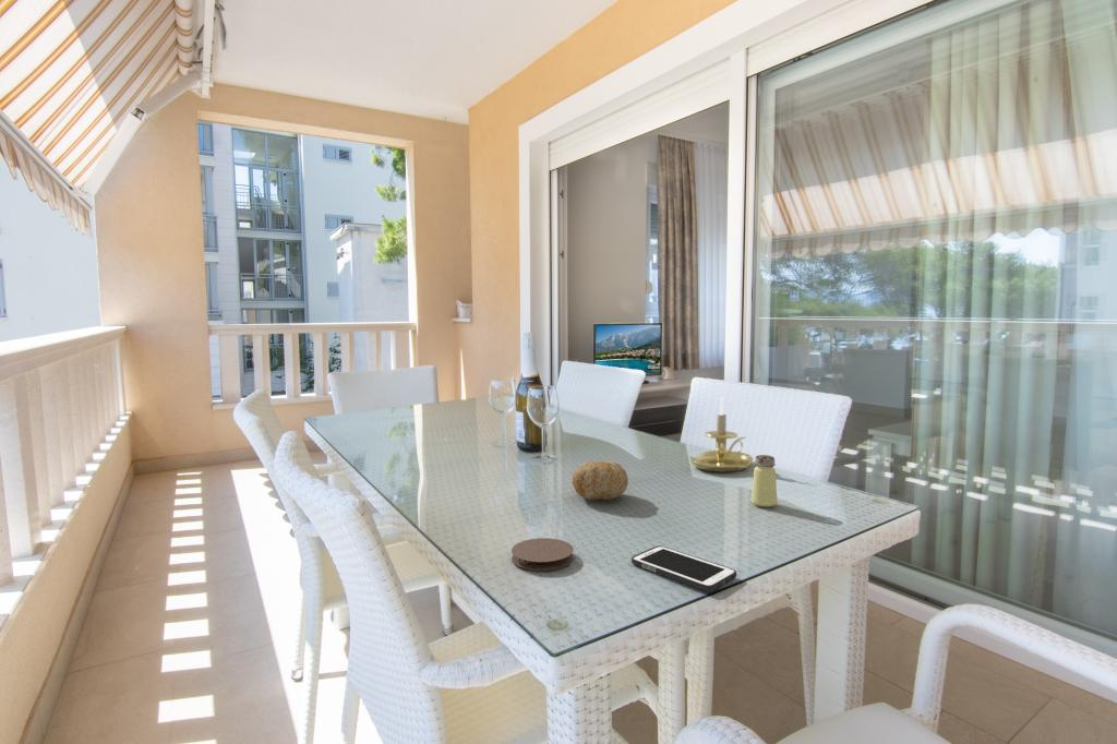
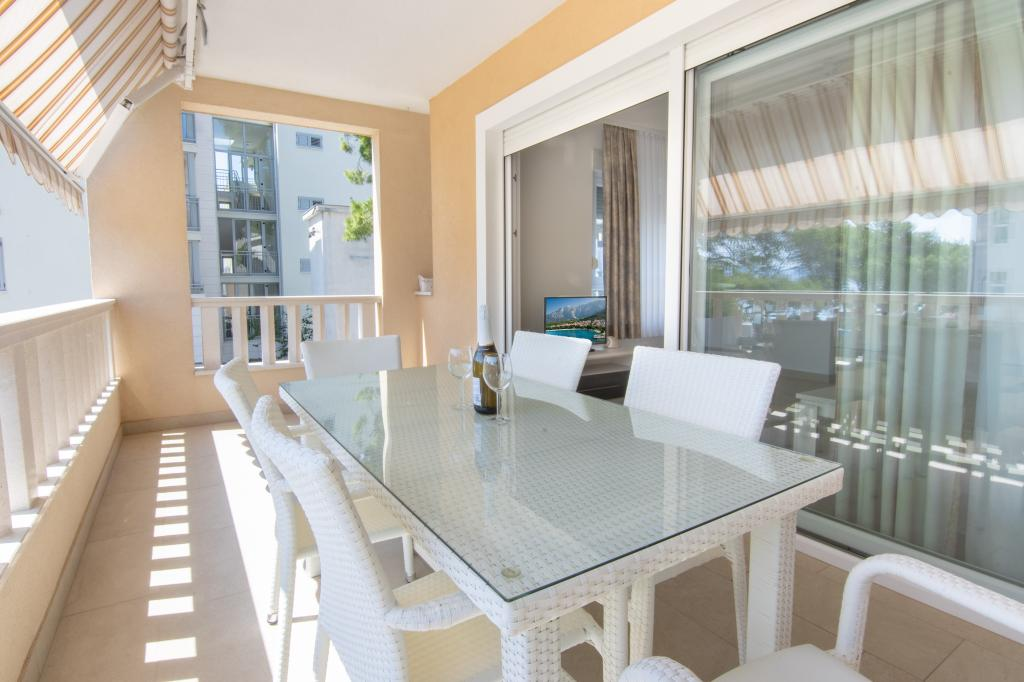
- fruit [572,460,629,501]
- candle holder [688,395,754,473]
- coaster [511,537,575,572]
- cell phone [630,544,737,592]
- saltshaker [750,454,779,508]
